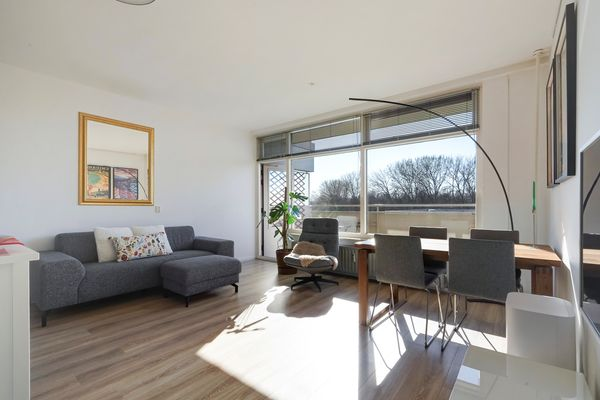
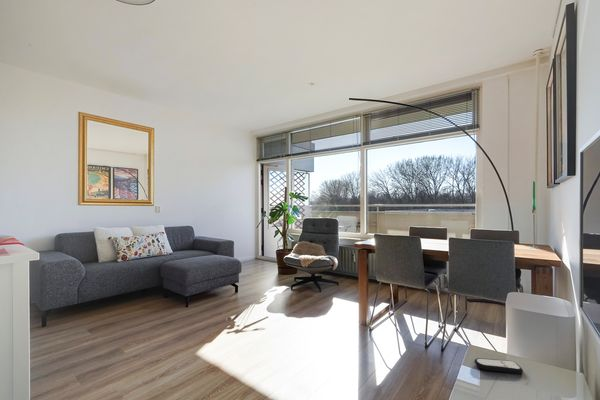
+ remote control [473,357,524,375]
